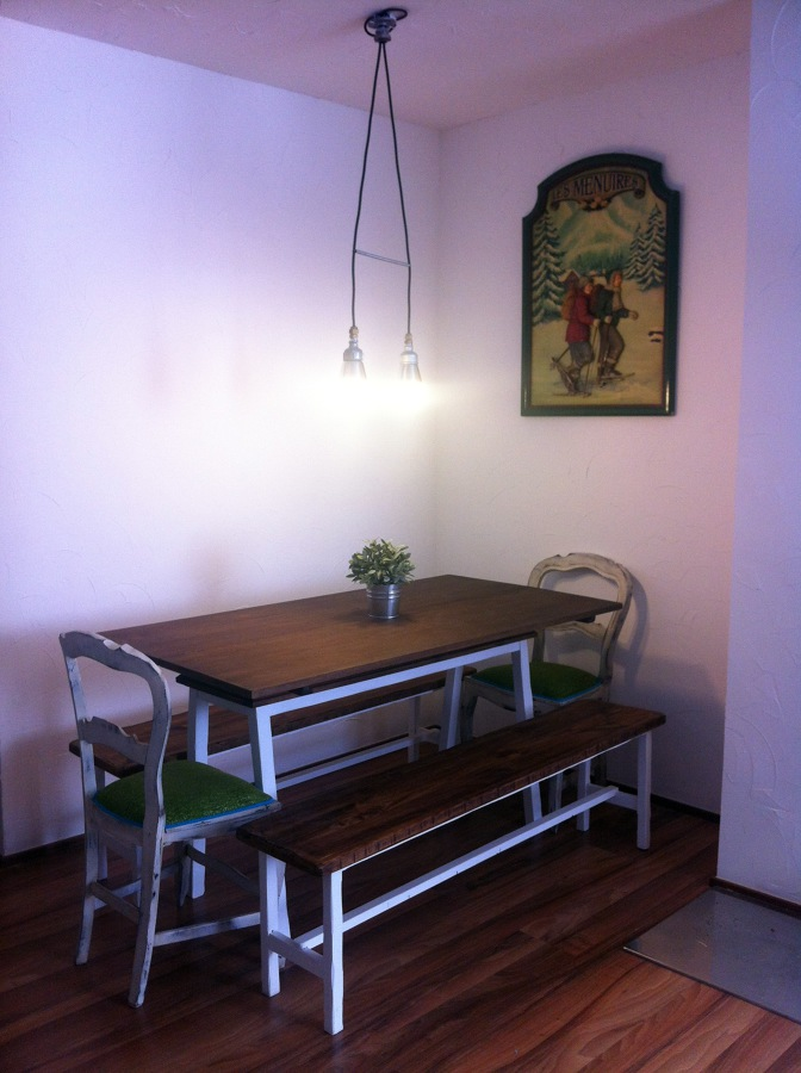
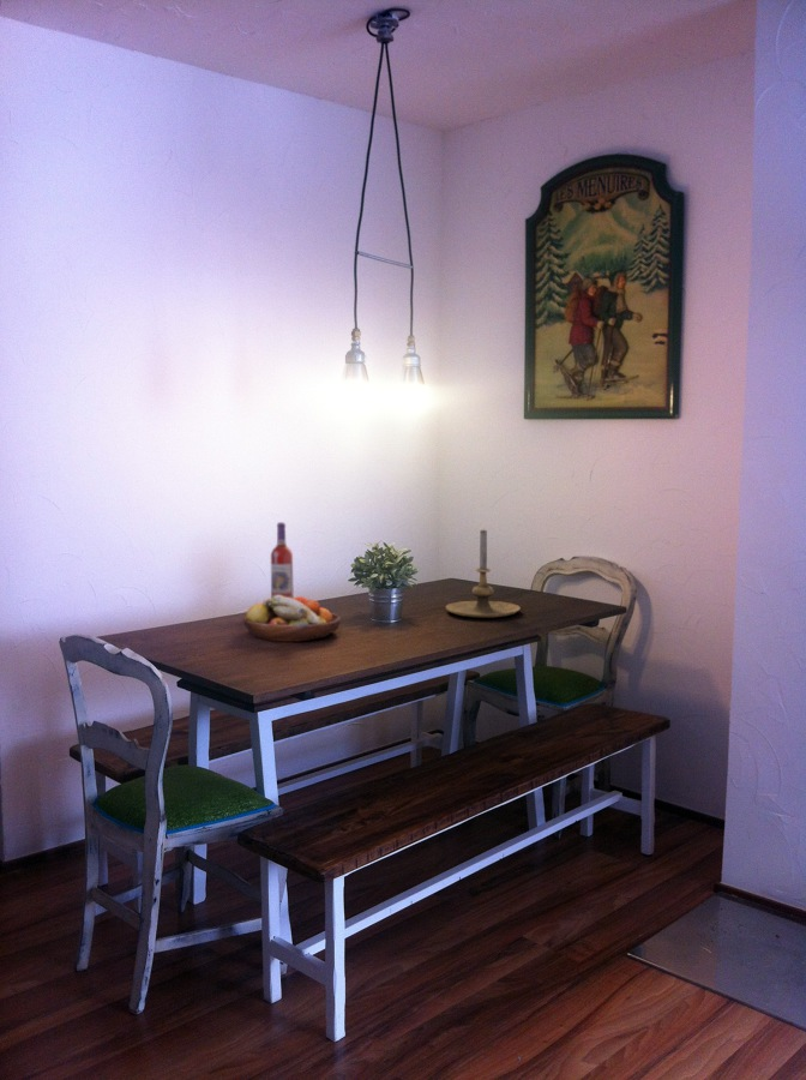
+ wine bottle [270,521,295,599]
+ candle holder [445,529,521,619]
+ fruit bowl [242,595,342,642]
